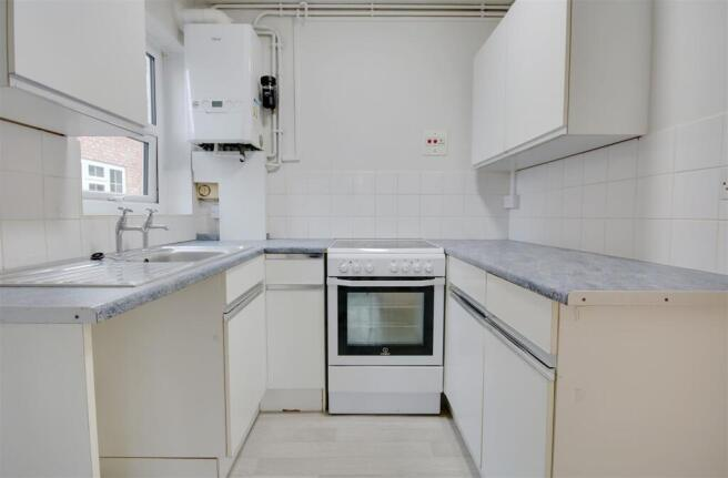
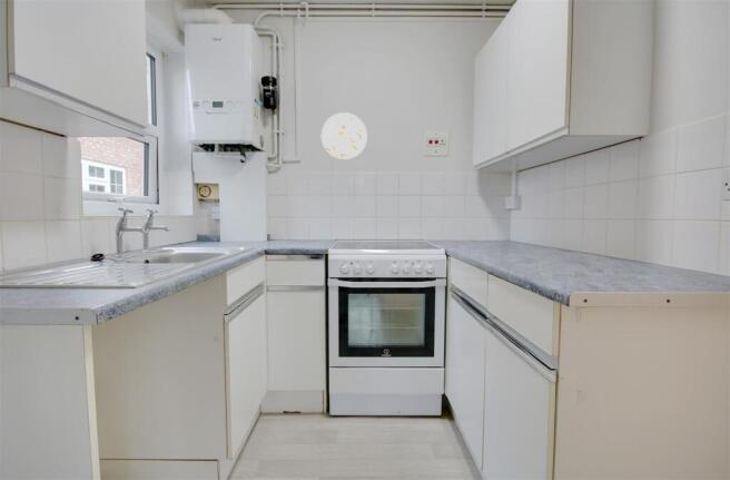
+ decorative plate [320,111,368,160]
